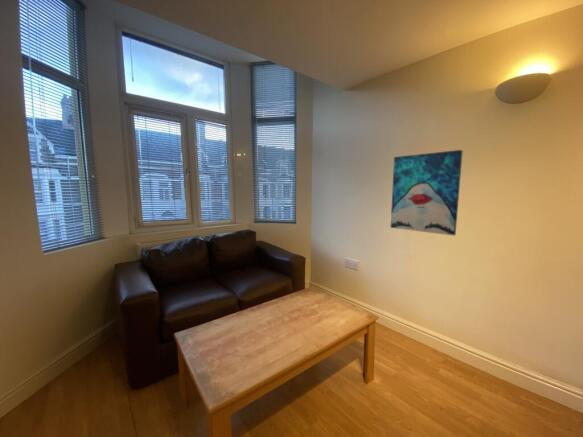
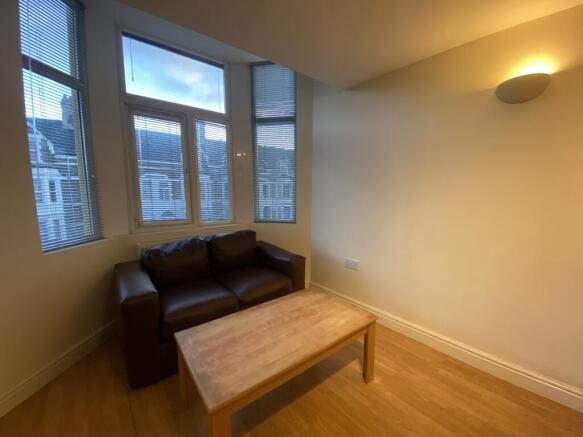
- wall art [390,149,464,237]
